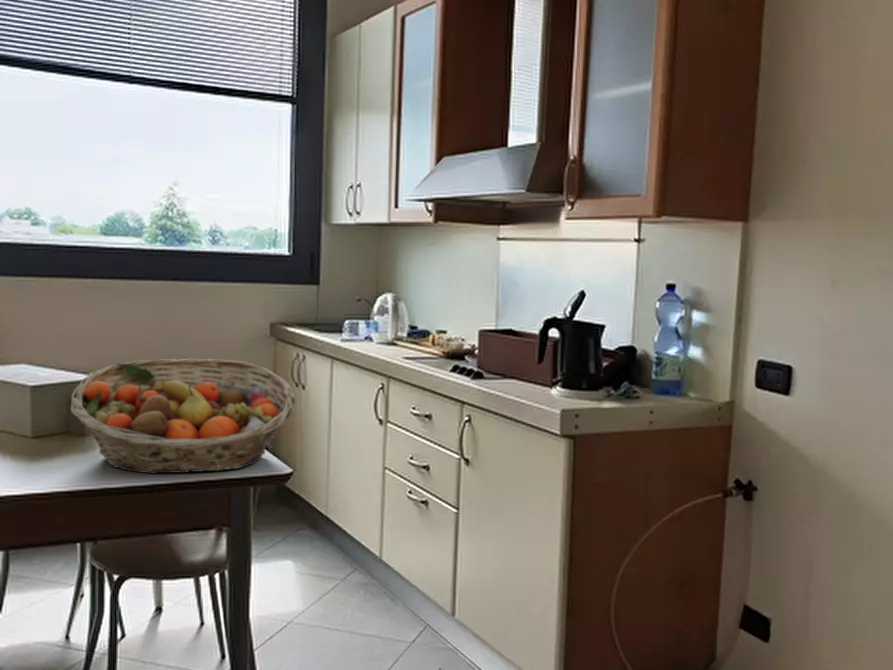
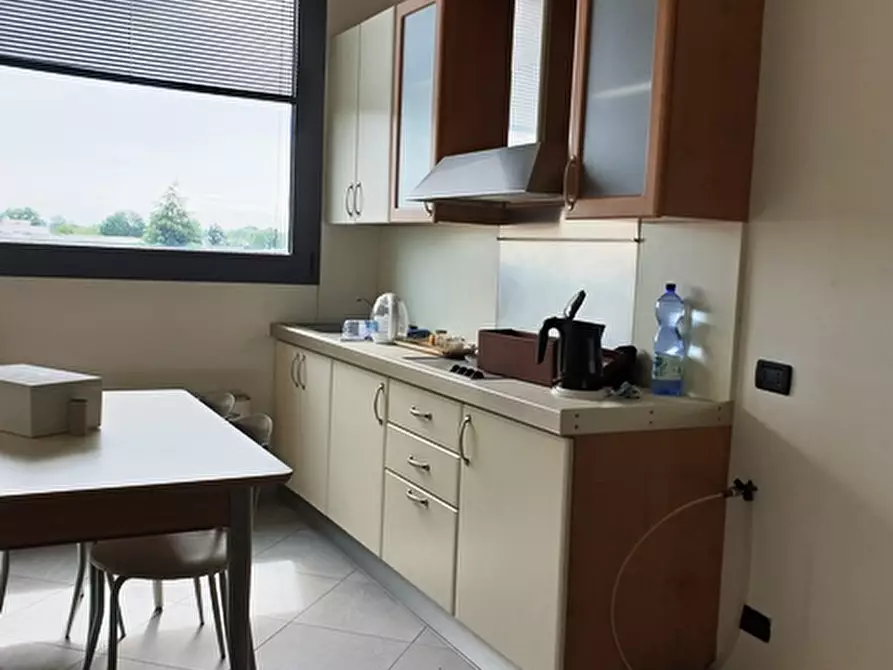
- fruit basket [70,358,297,474]
